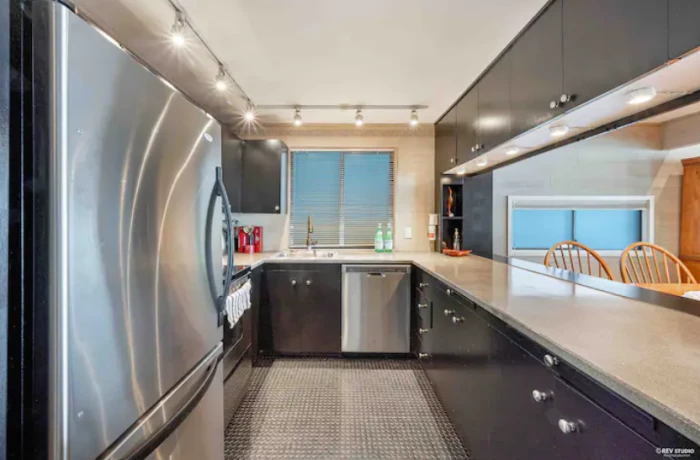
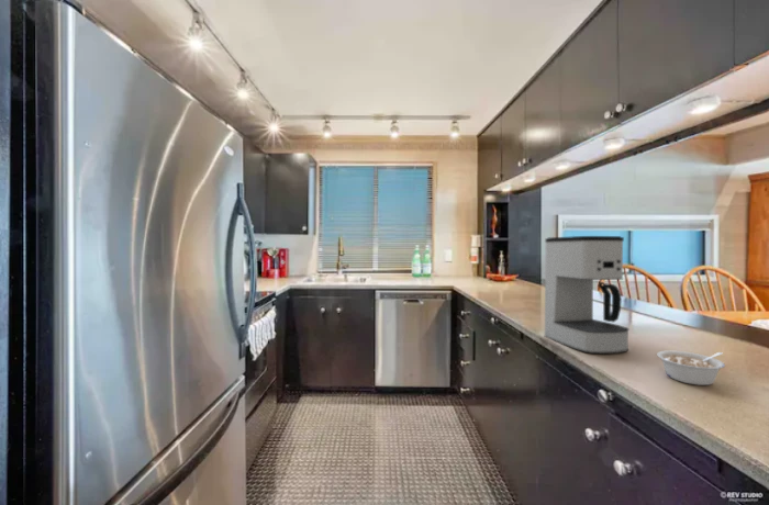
+ coffee maker [544,235,631,355]
+ legume [656,350,726,386]
